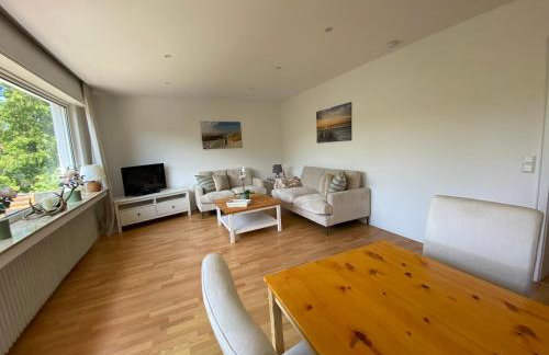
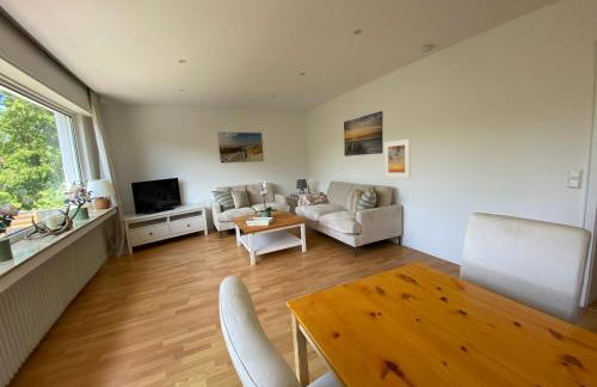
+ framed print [383,137,412,179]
